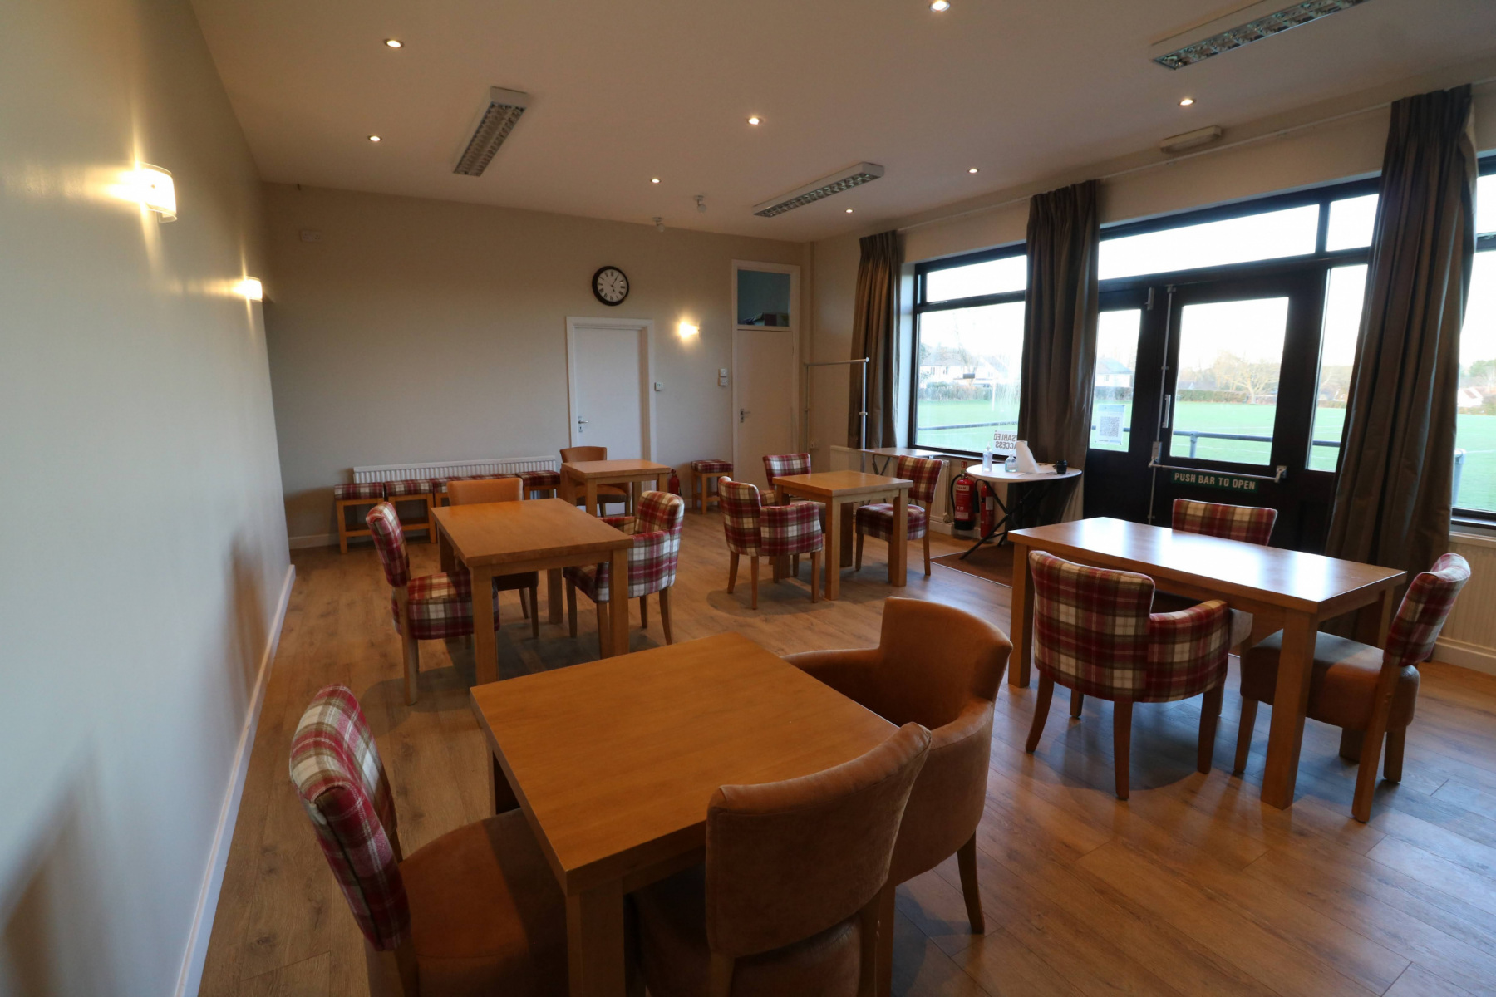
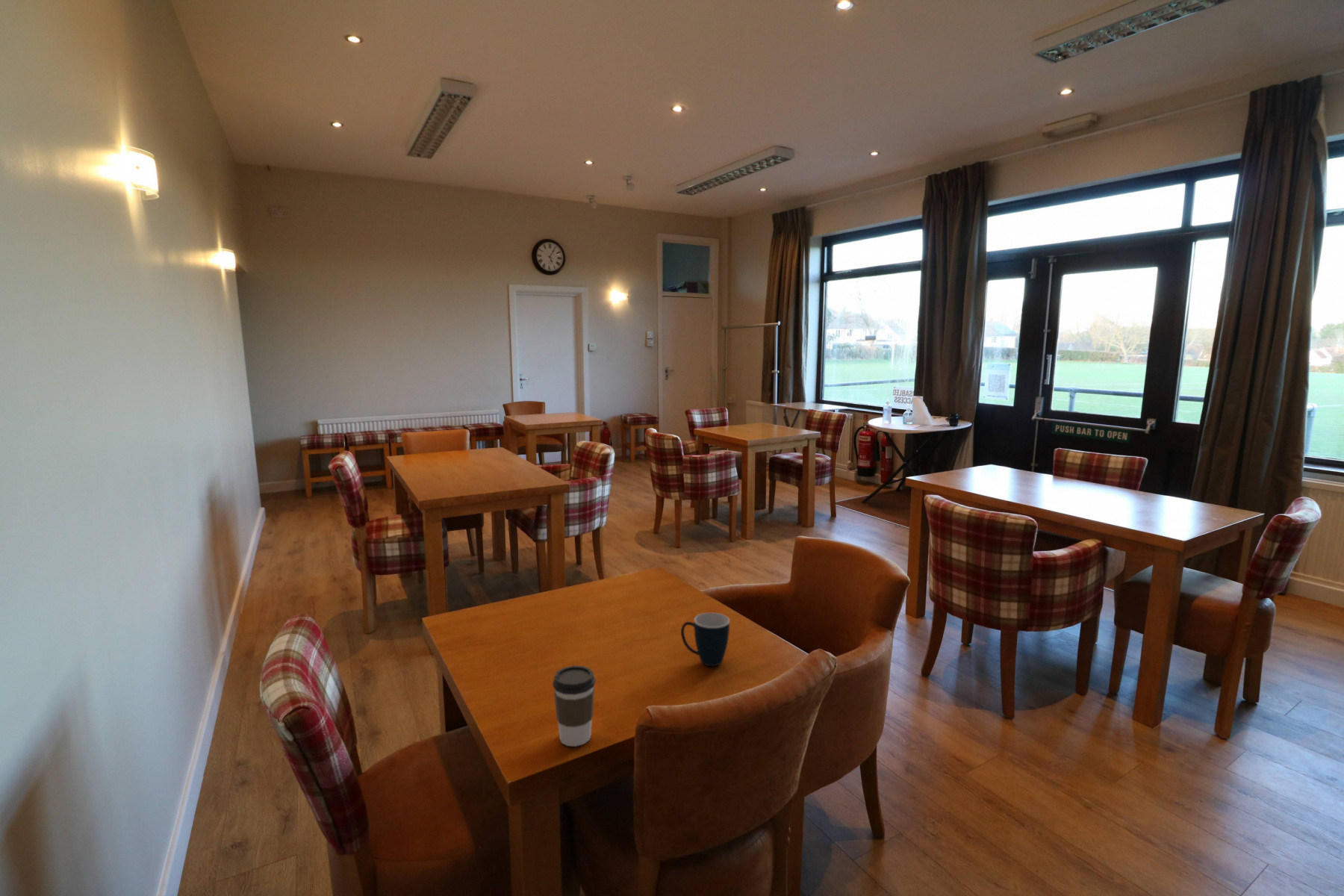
+ coffee cup [552,665,597,747]
+ mug [680,612,730,667]
